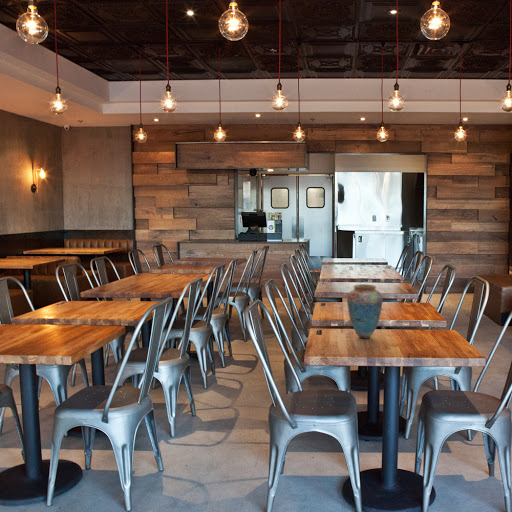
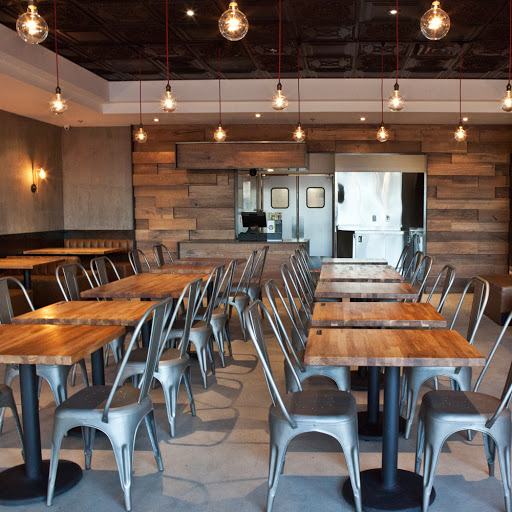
- vase [346,283,384,340]
